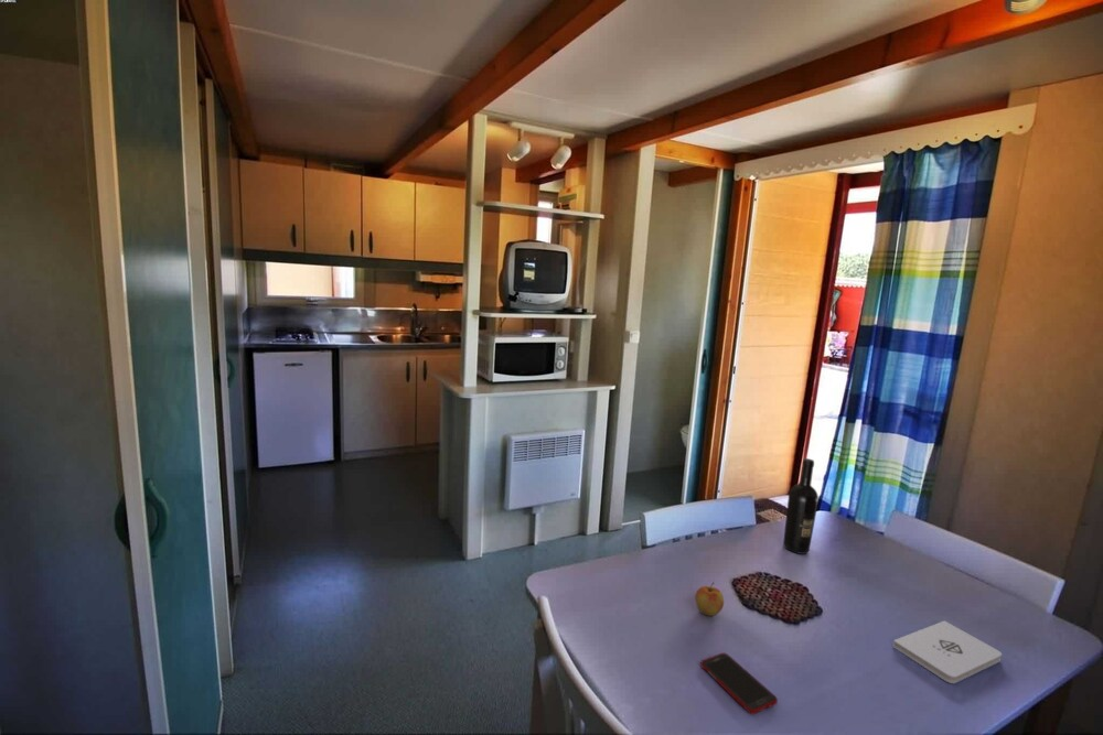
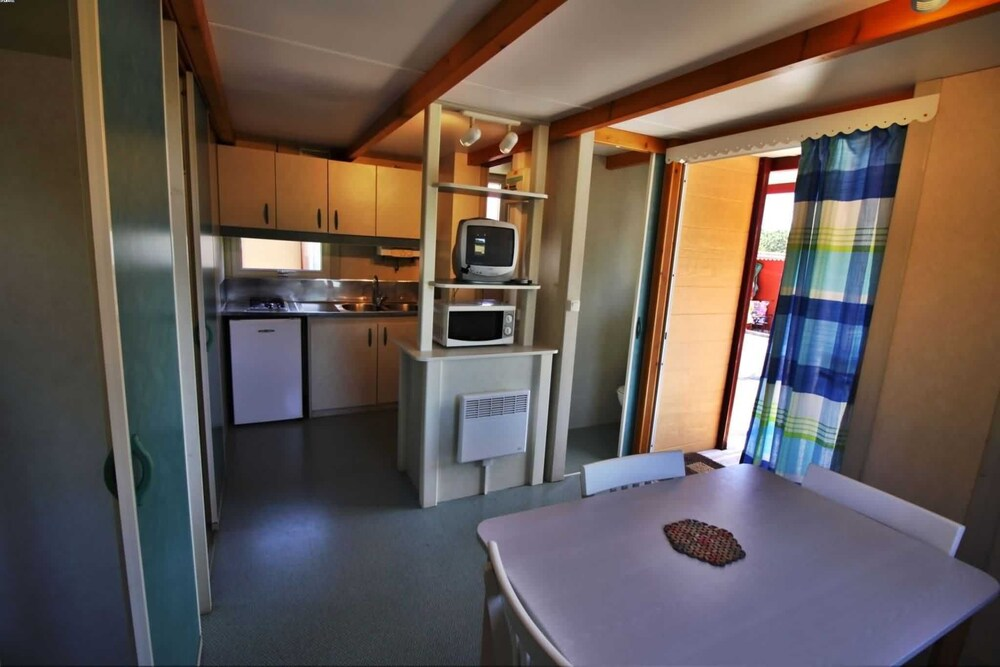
- apple [694,581,725,617]
- notepad [891,619,1003,684]
- cell phone [699,652,779,715]
- wine bottle [782,457,820,555]
